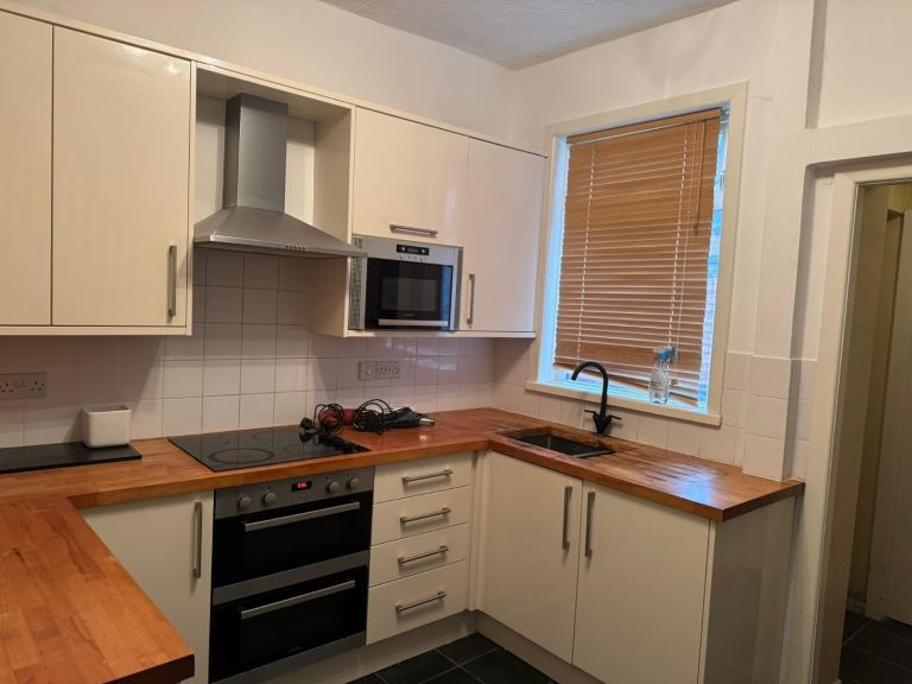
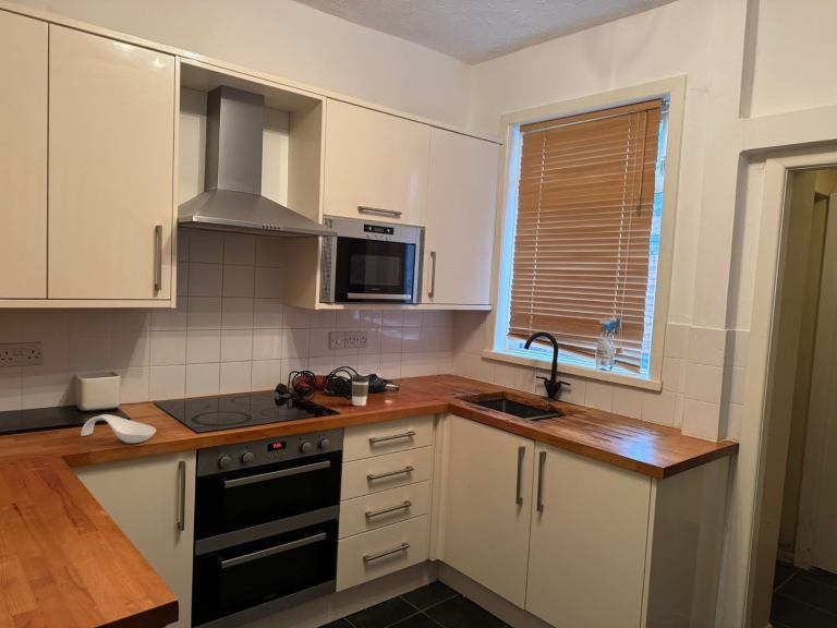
+ spoon rest [80,413,157,444]
+ coffee cup [351,375,371,407]
